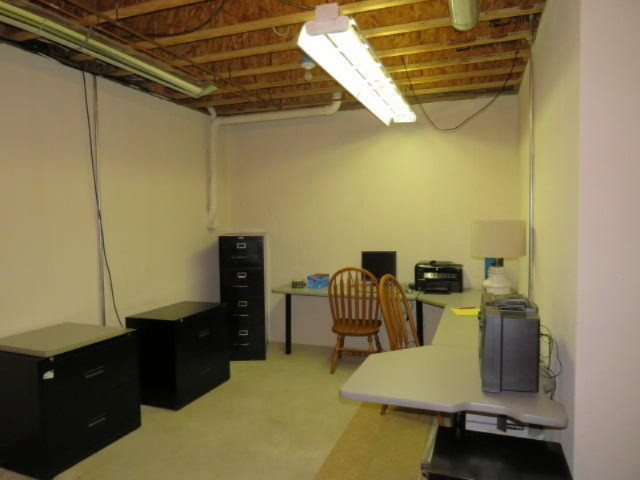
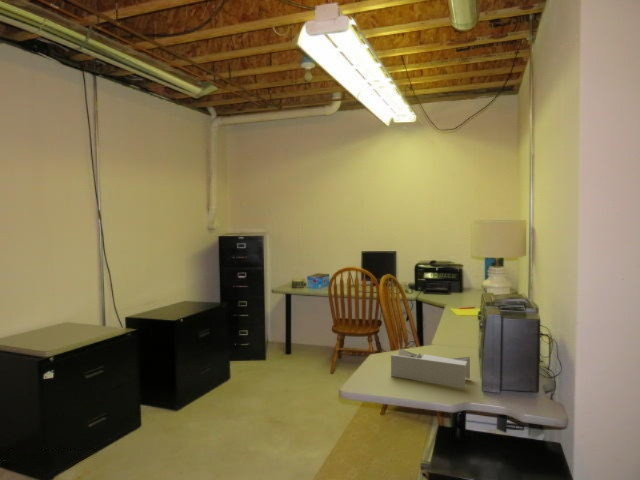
+ desk organizer [390,347,471,389]
